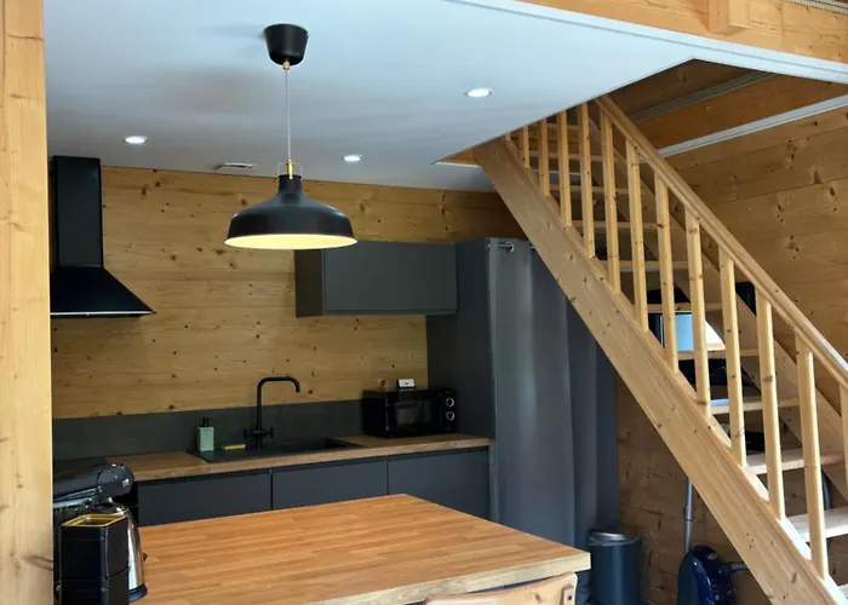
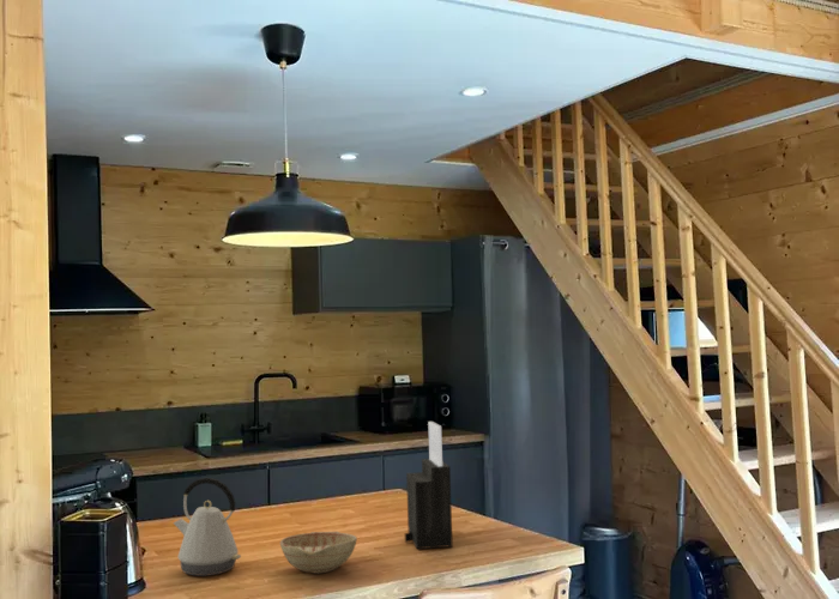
+ decorative bowl [279,531,358,575]
+ kettle [171,477,242,577]
+ knife block [404,420,454,550]
